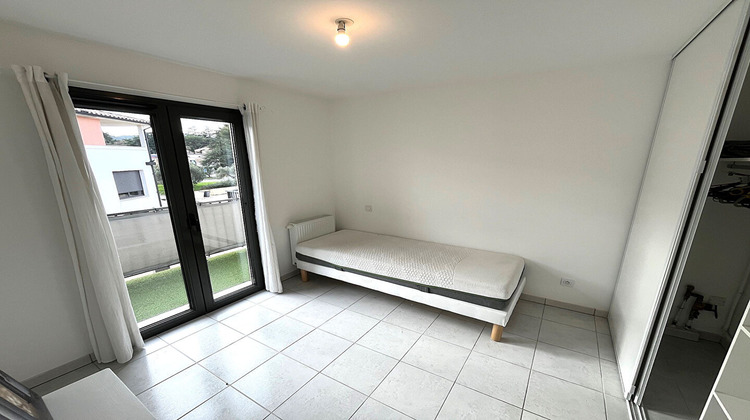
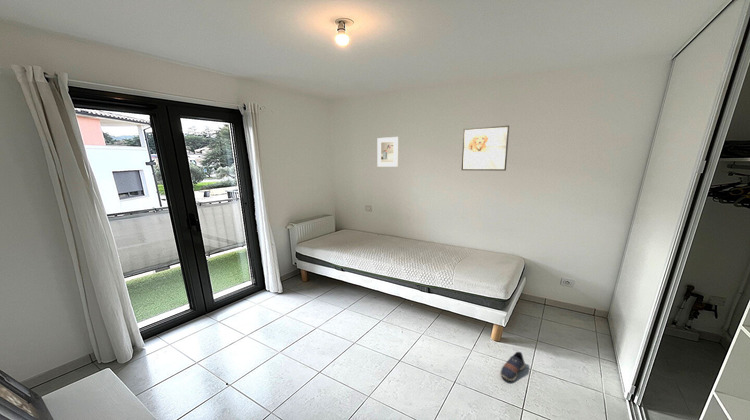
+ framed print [376,136,399,168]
+ shoe [499,351,526,382]
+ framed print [461,124,510,172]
